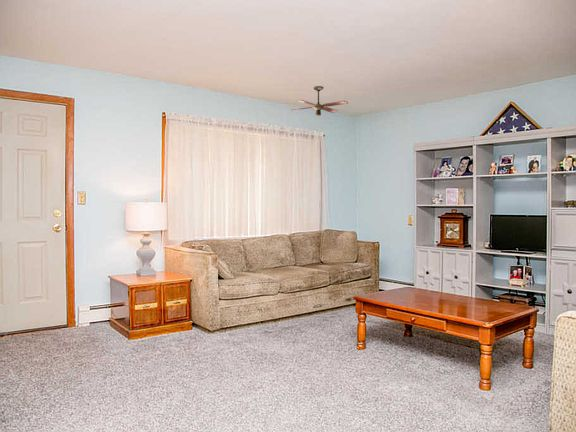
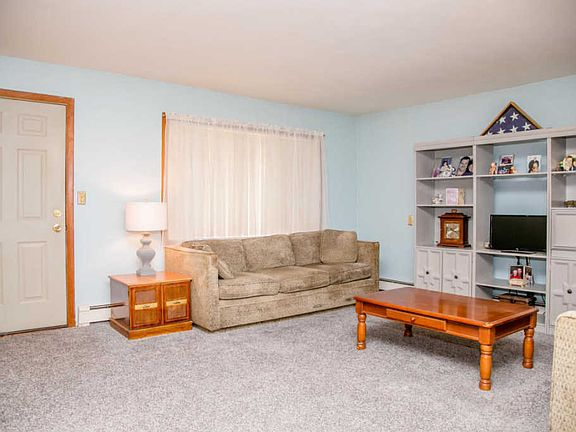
- ceiling fan [290,85,349,117]
